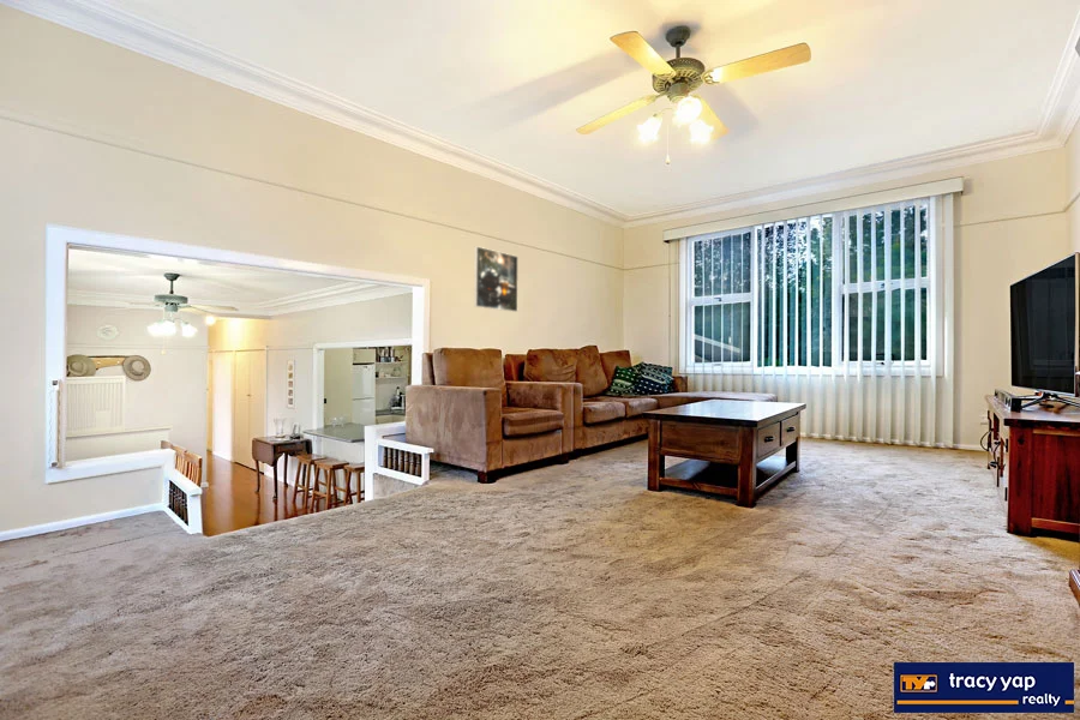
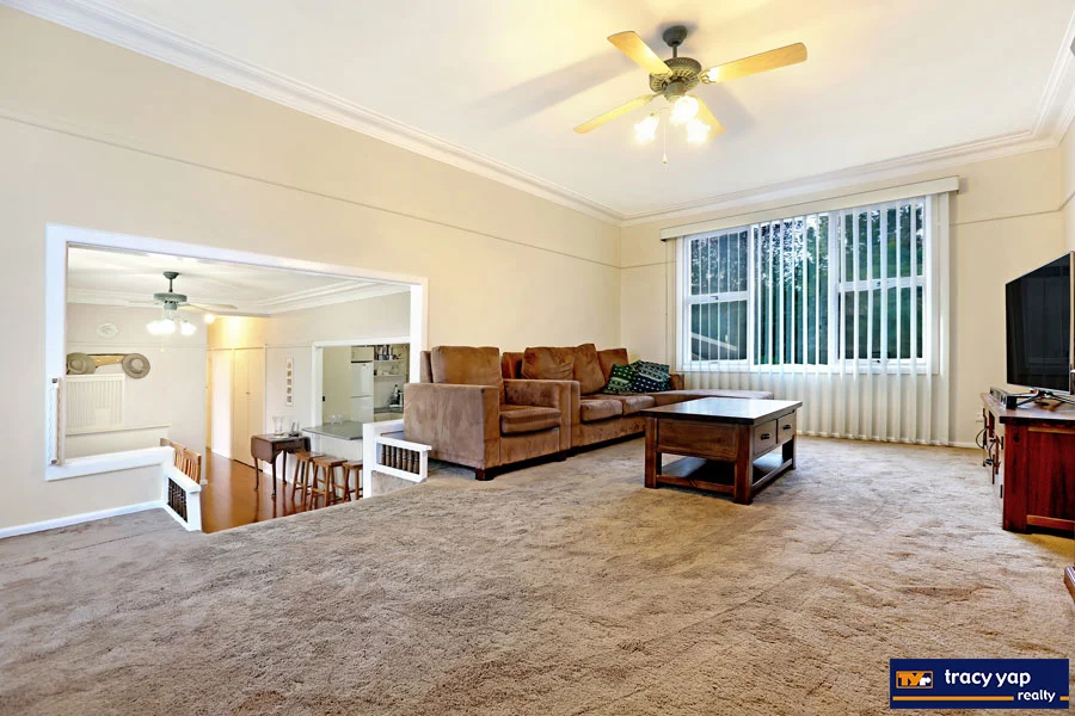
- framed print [473,245,520,313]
